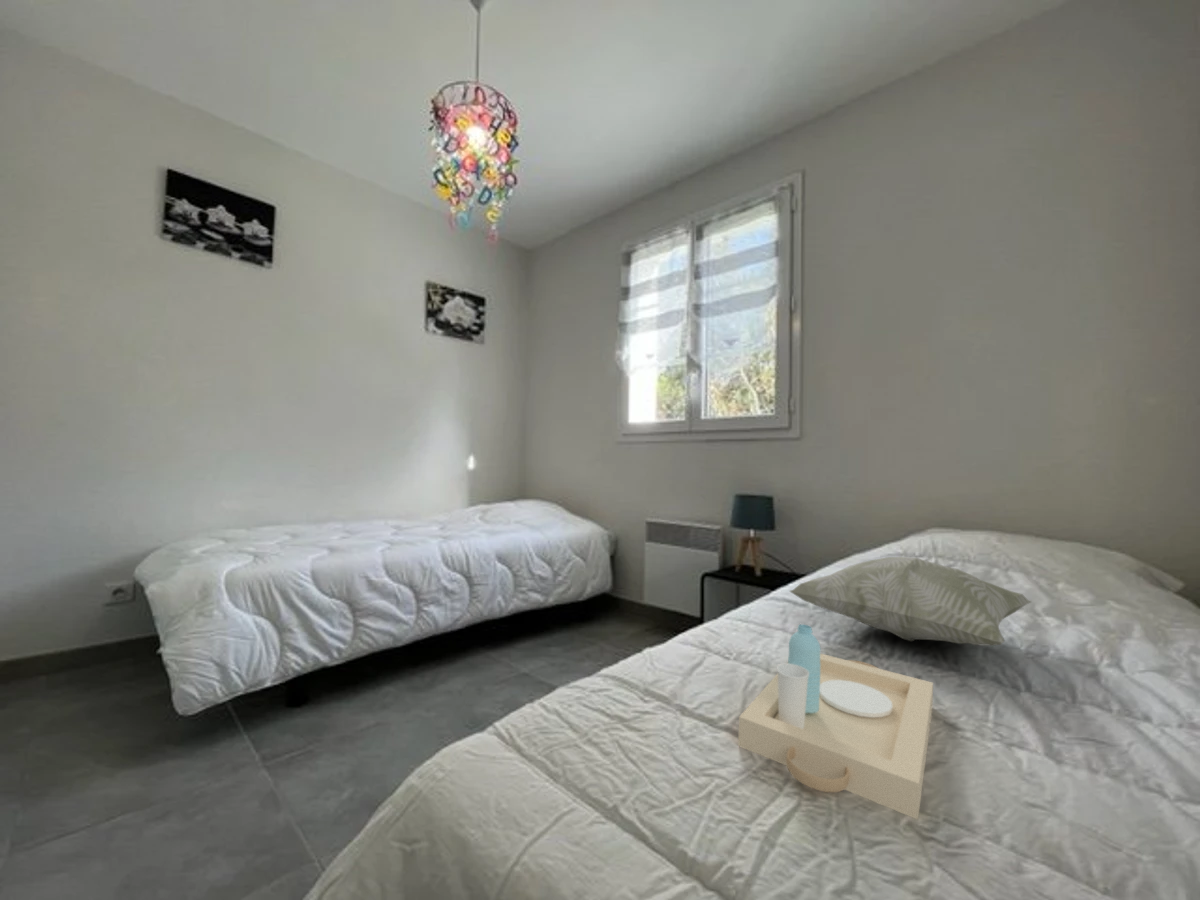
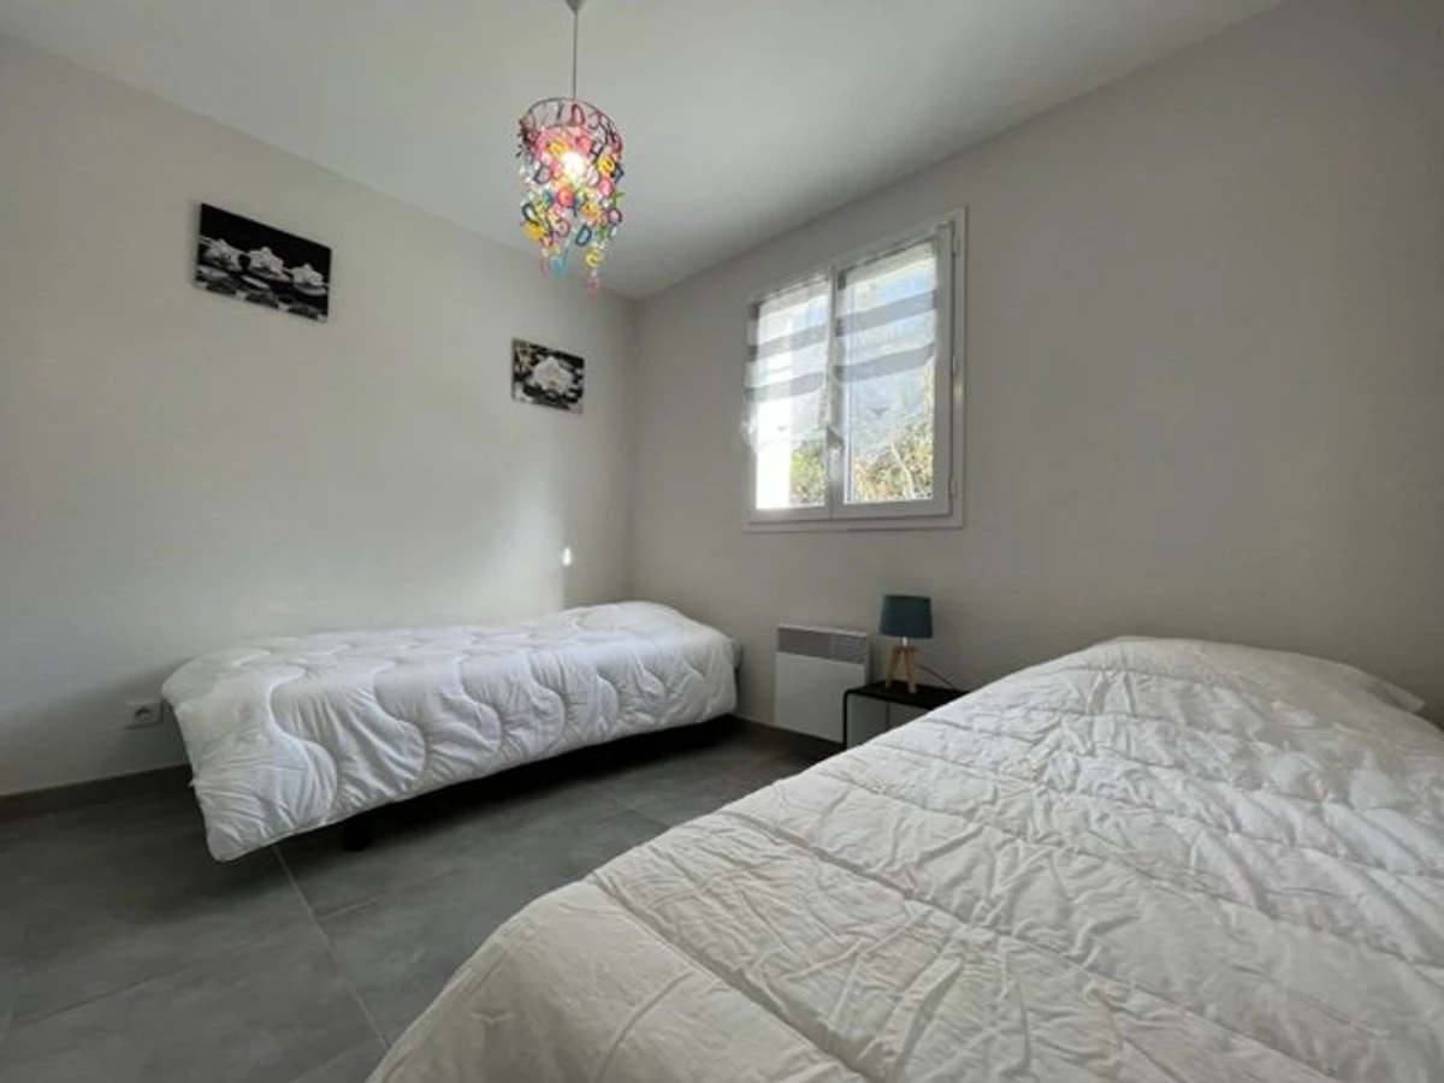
- decorative pillow [789,556,1032,646]
- serving tray [737,623,934,820]
